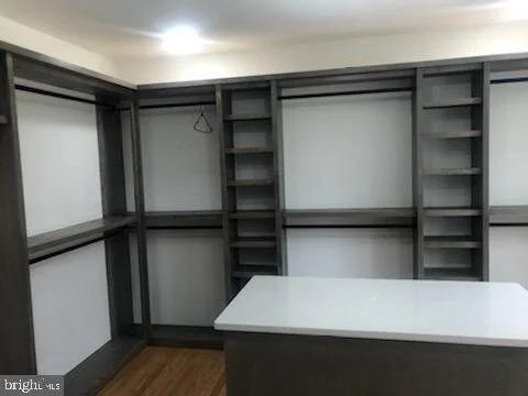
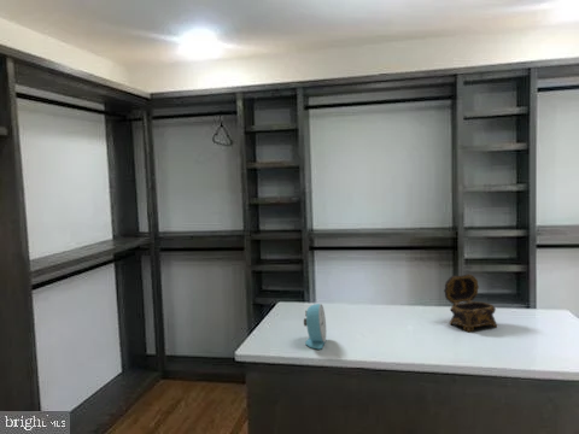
+ alarm clock [303,303,327,350]
+ jewelry box [443,272,498,333]
